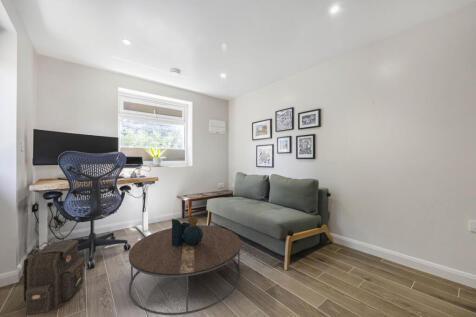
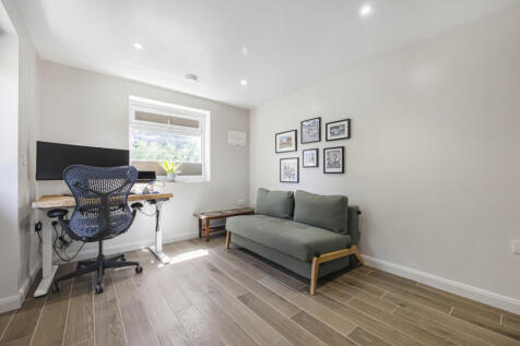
- backpack [23,239,85,317]
- coffee table [128,216,242,316]
